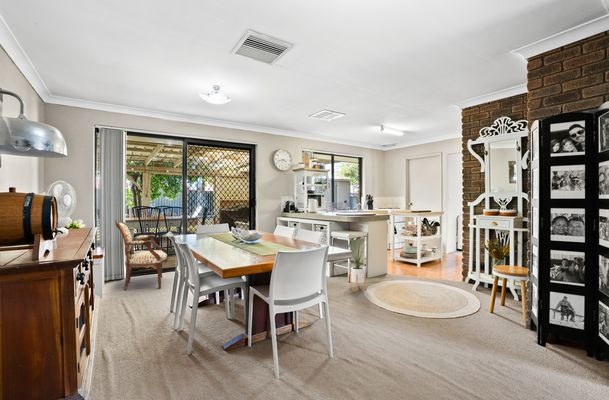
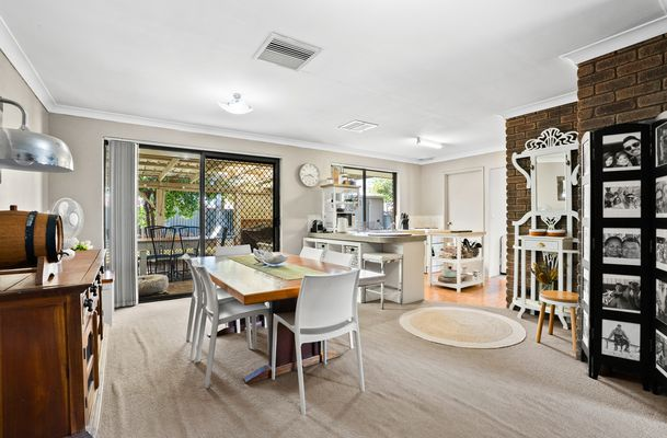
- house plant [346,237,372,291]
- armchair [114,218,169,291]
